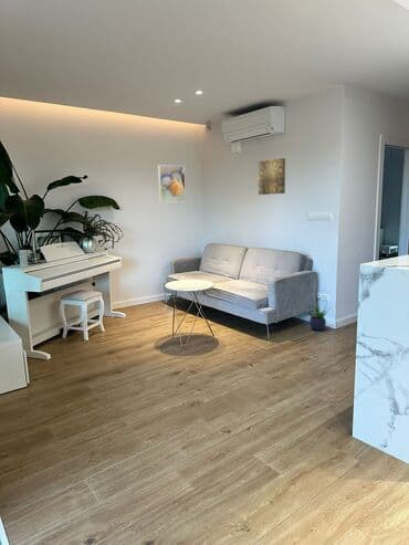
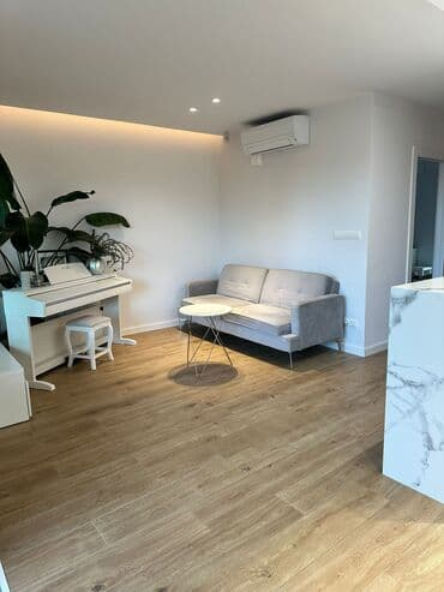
- wall art [258,157,286,196]
- potted plant [307,301,329,331]
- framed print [157,164,187,202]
